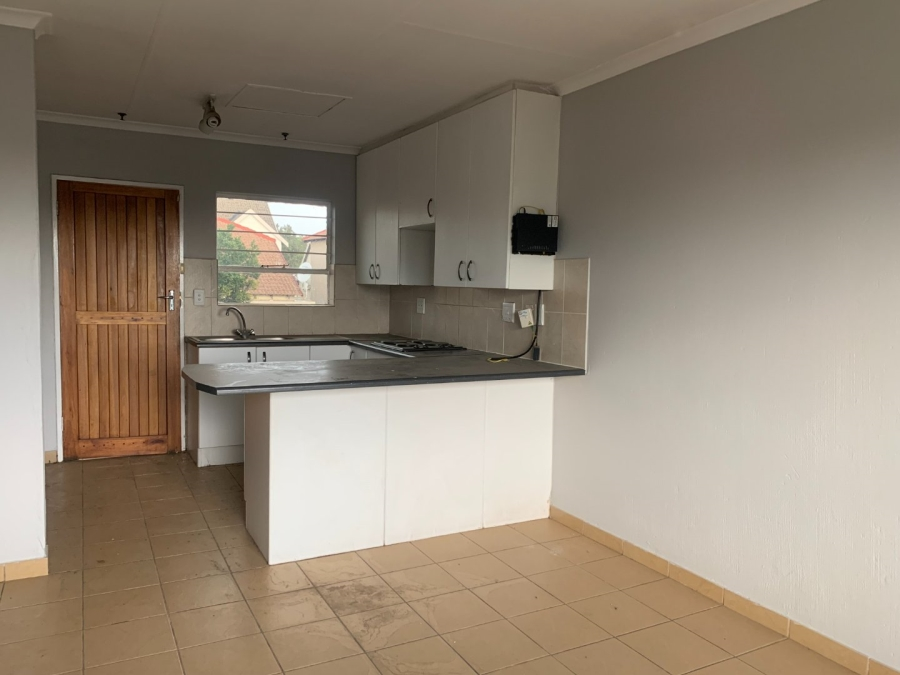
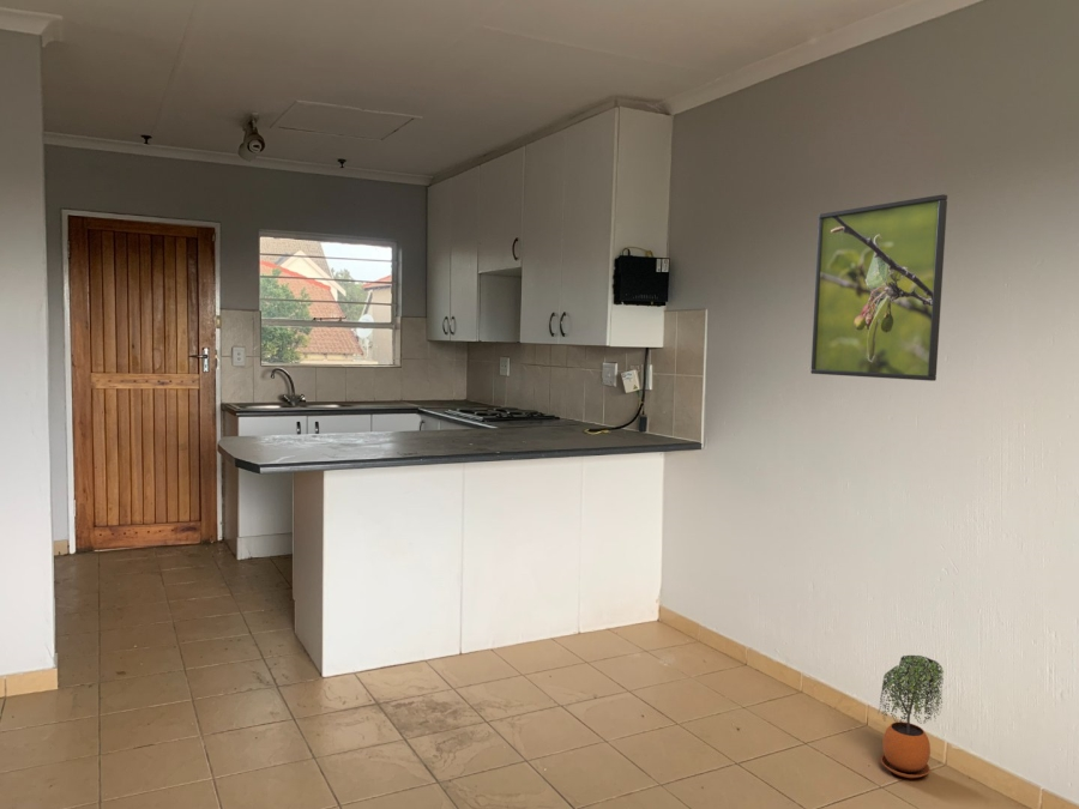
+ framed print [809,193,948,382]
+ potted plant [876,654,945,779]
